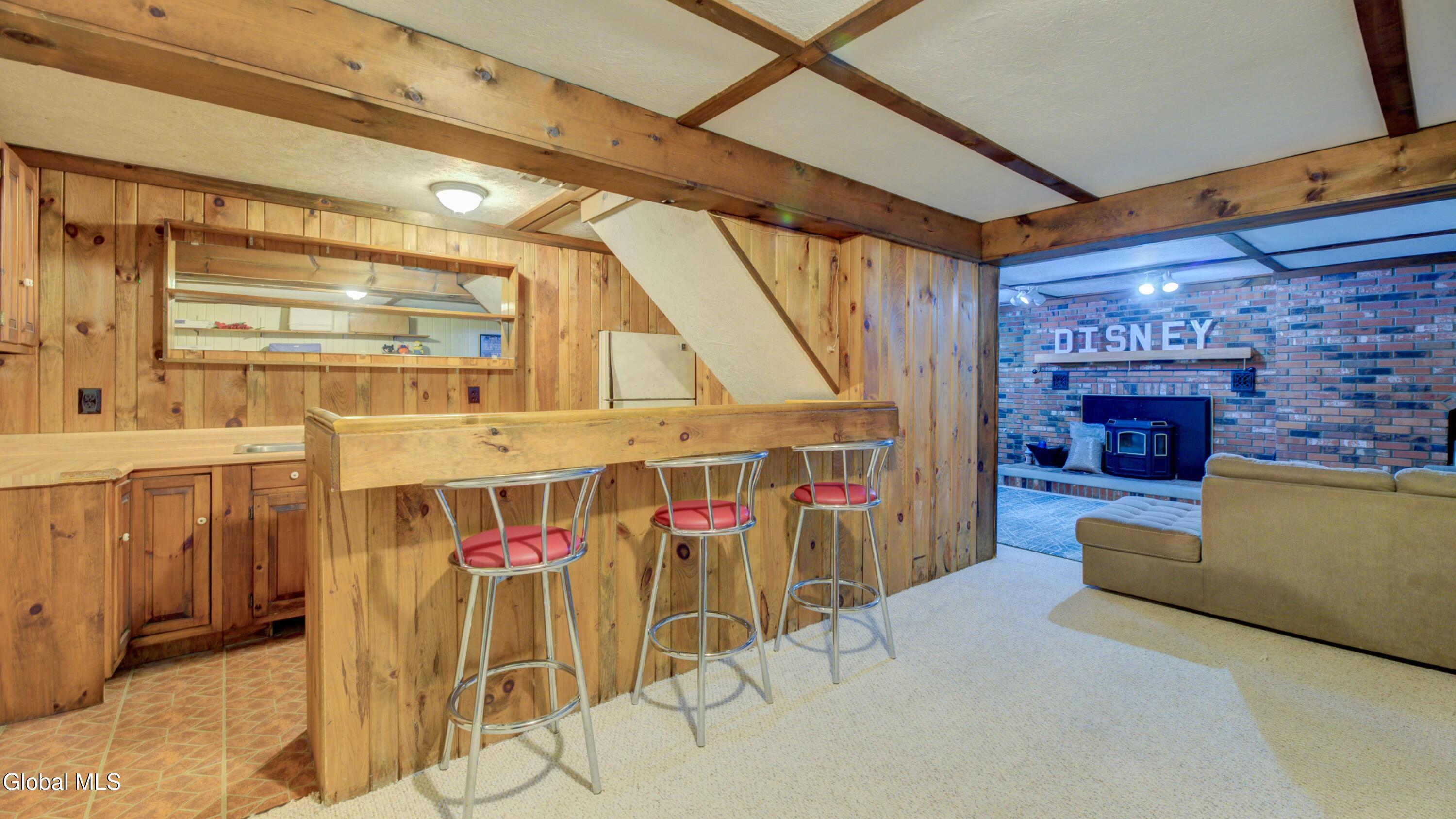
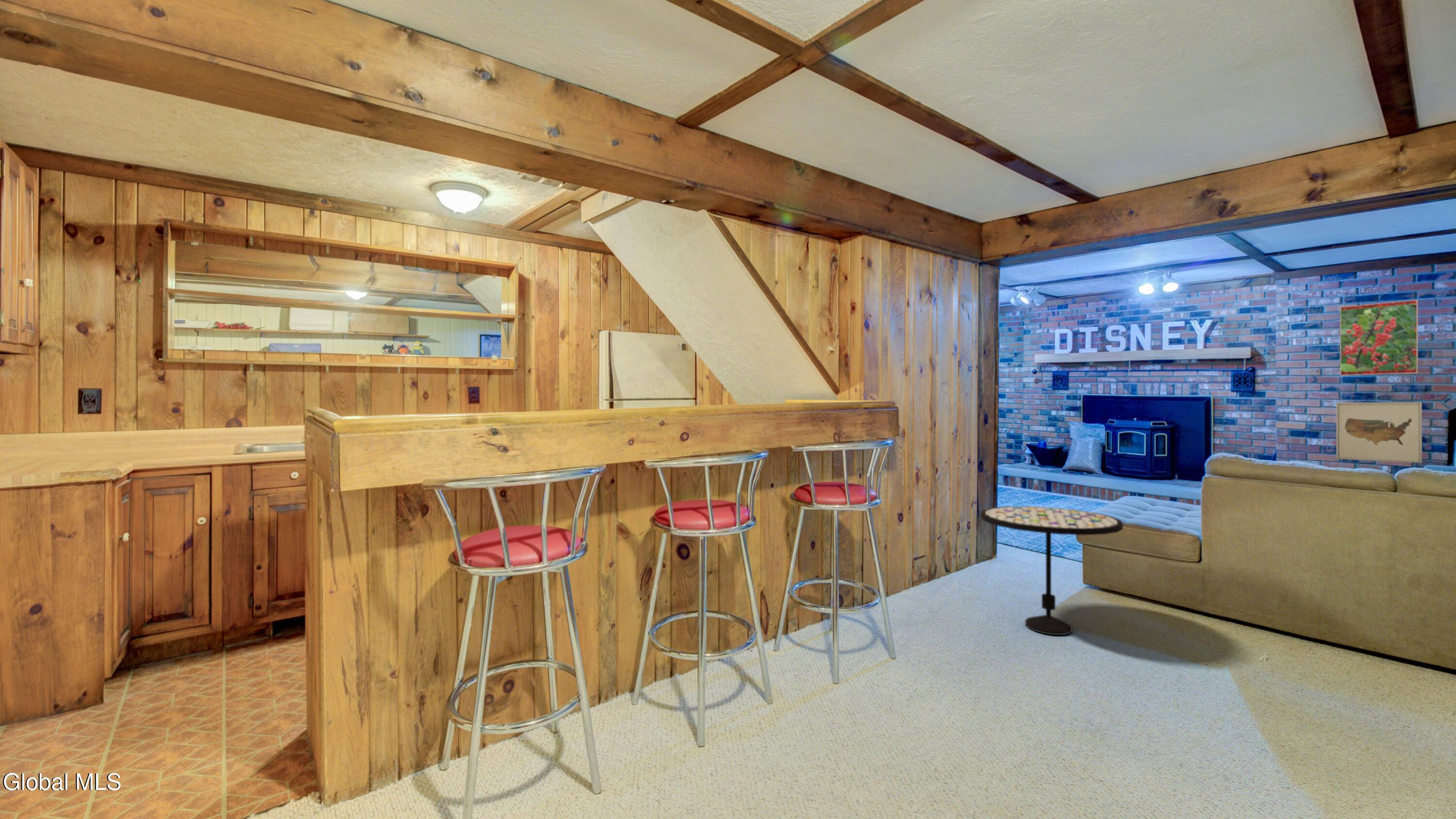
+ side table [980,506,1124,635]
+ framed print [1340,299,1418,376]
+ wall art [1336,401,1423,464]
